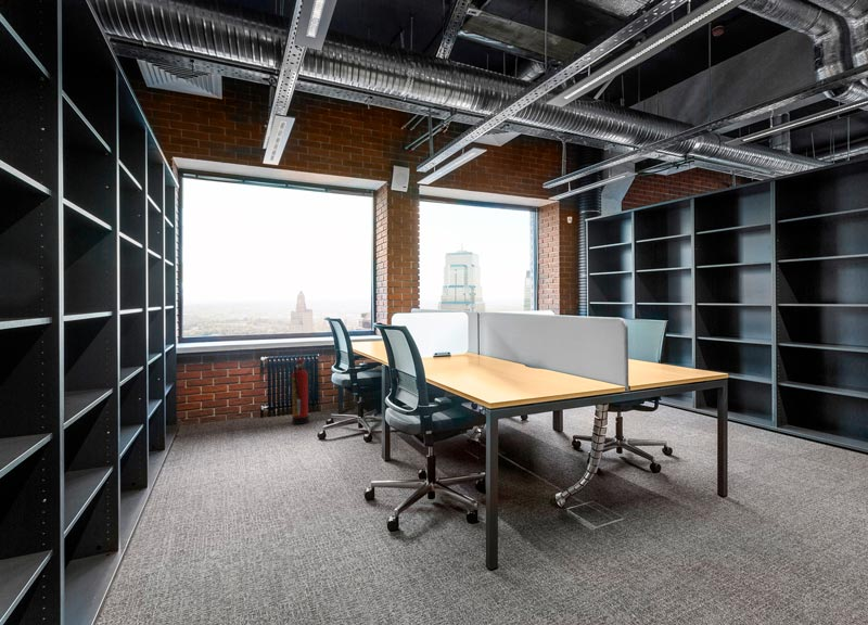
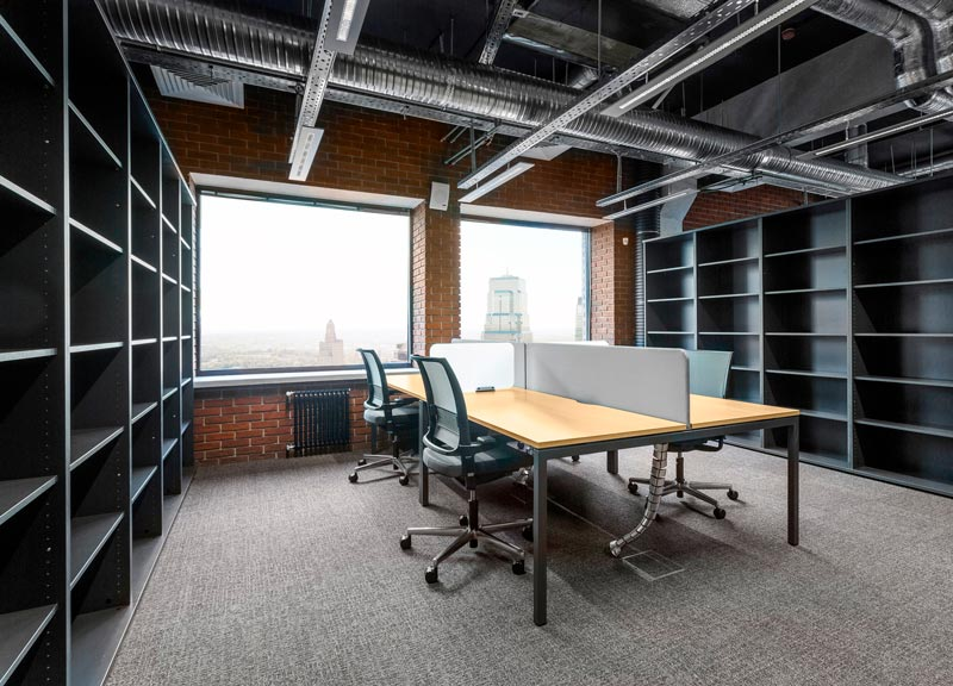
- fire extinguisher [290,357,310,425]
